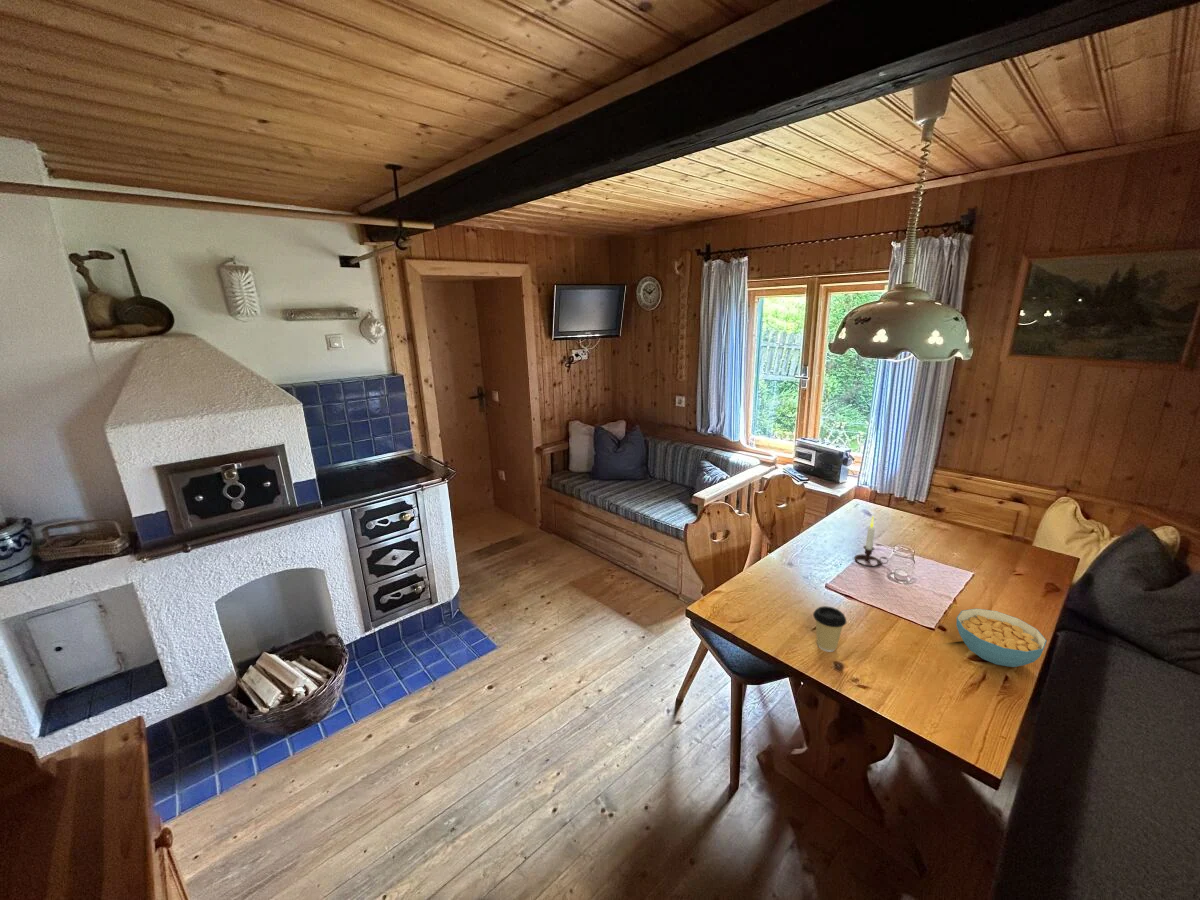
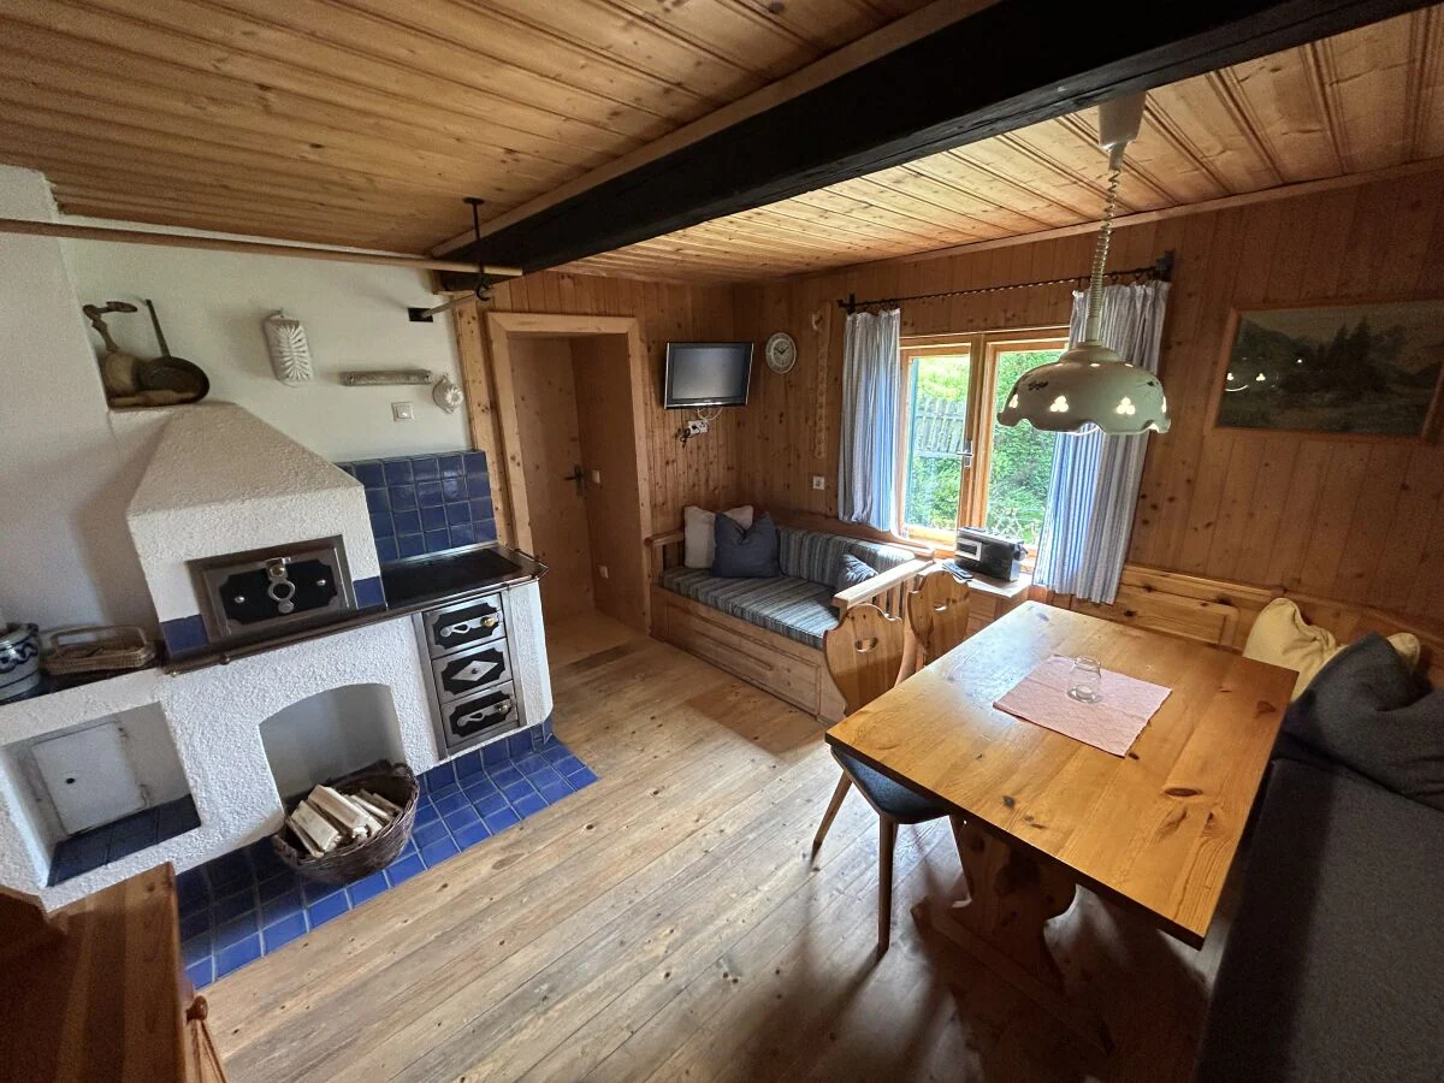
- candle [853,515,889,567]
- coffee cup [812,605,847,653]
- cereal bowl [956,607,1048,668]
